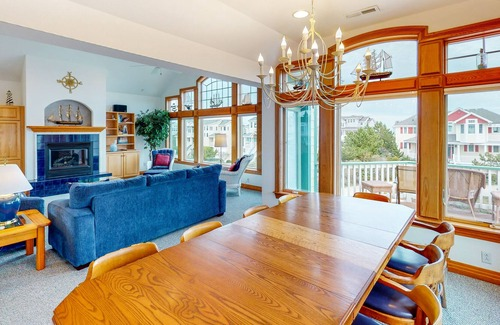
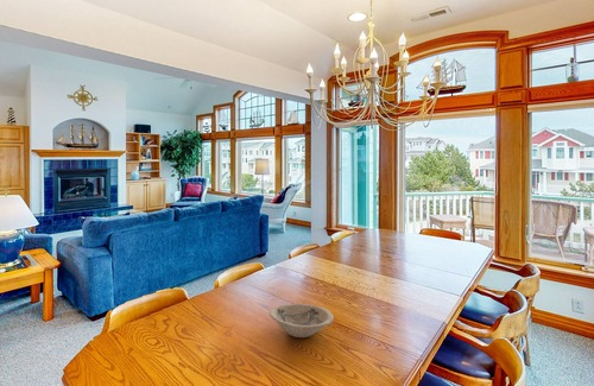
+ bowl [268,303,335,338]
